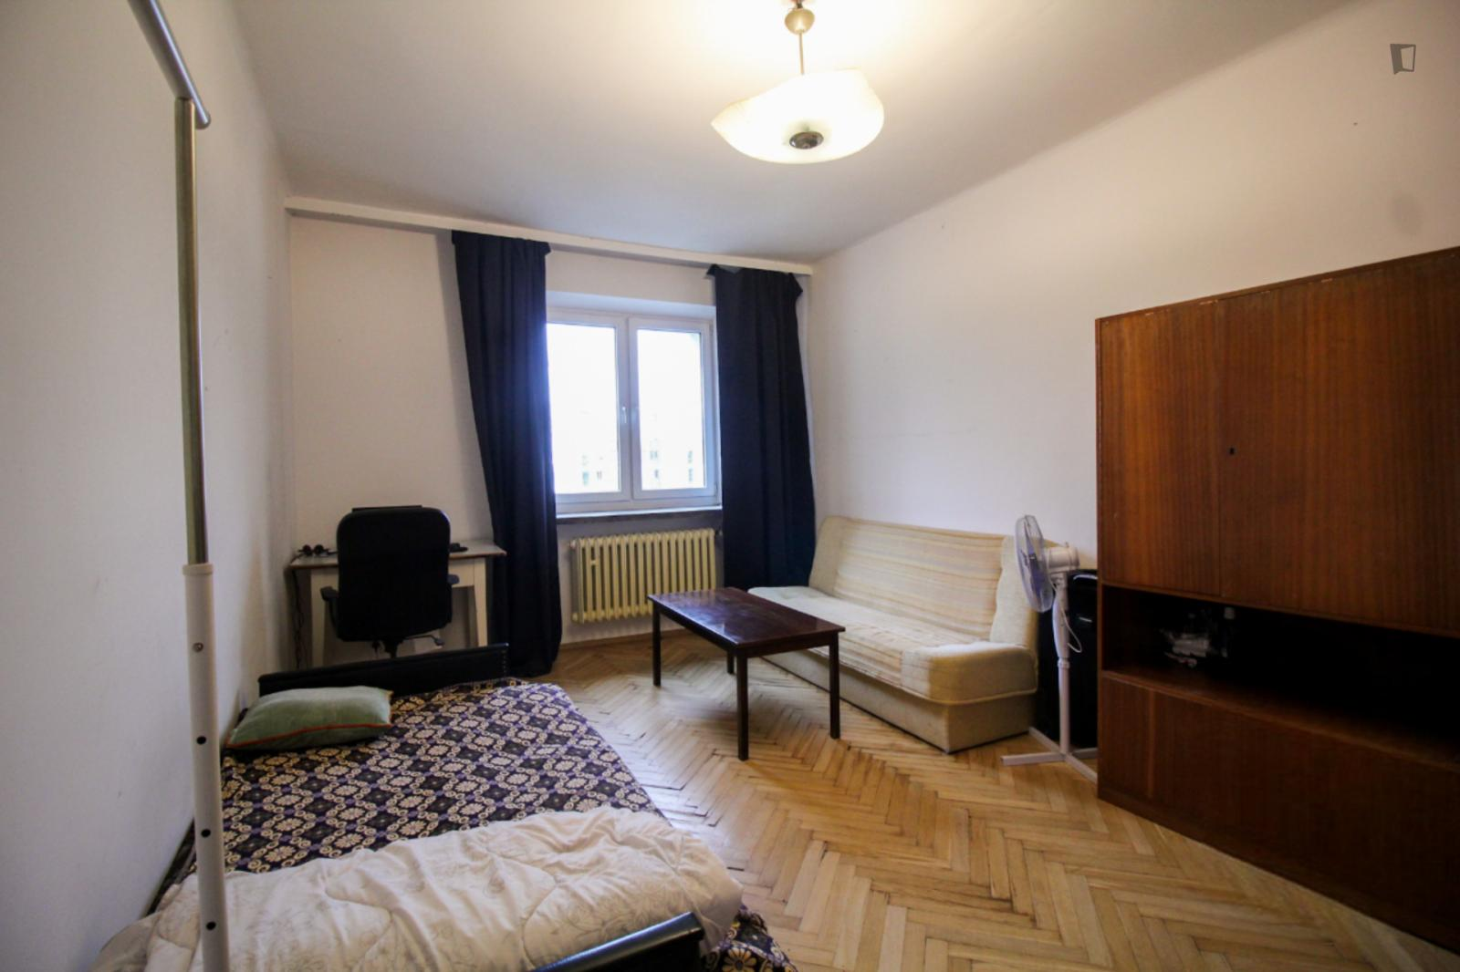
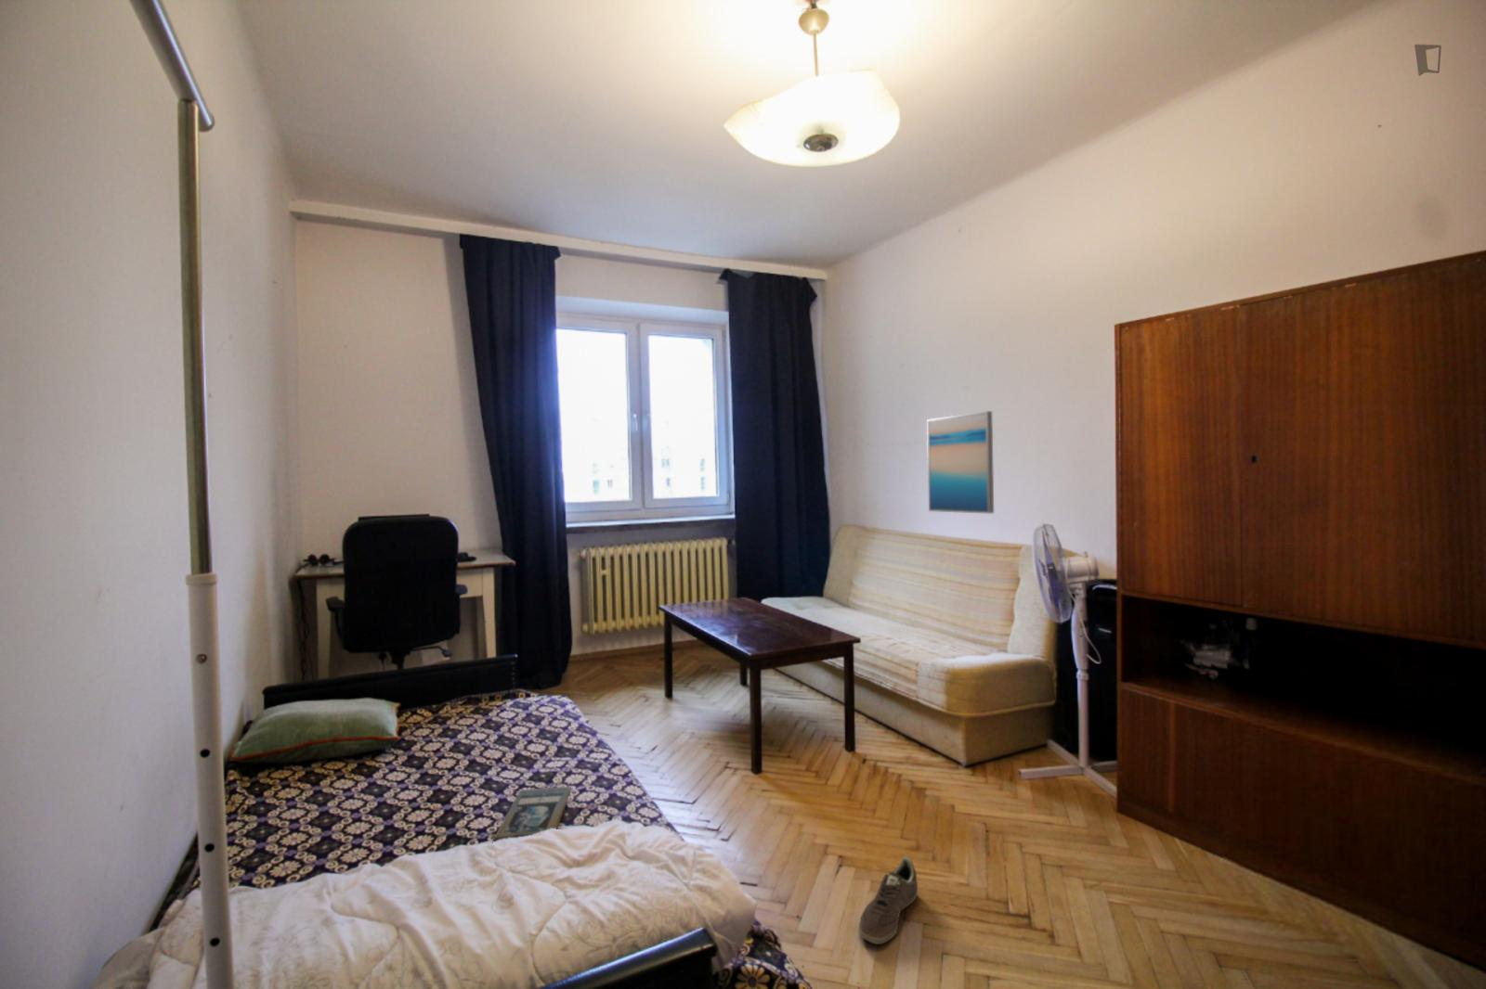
+ wall art [926,411,994,514]
+ sneaker [858,857,918,945]
+ book [493,785,572,842]
